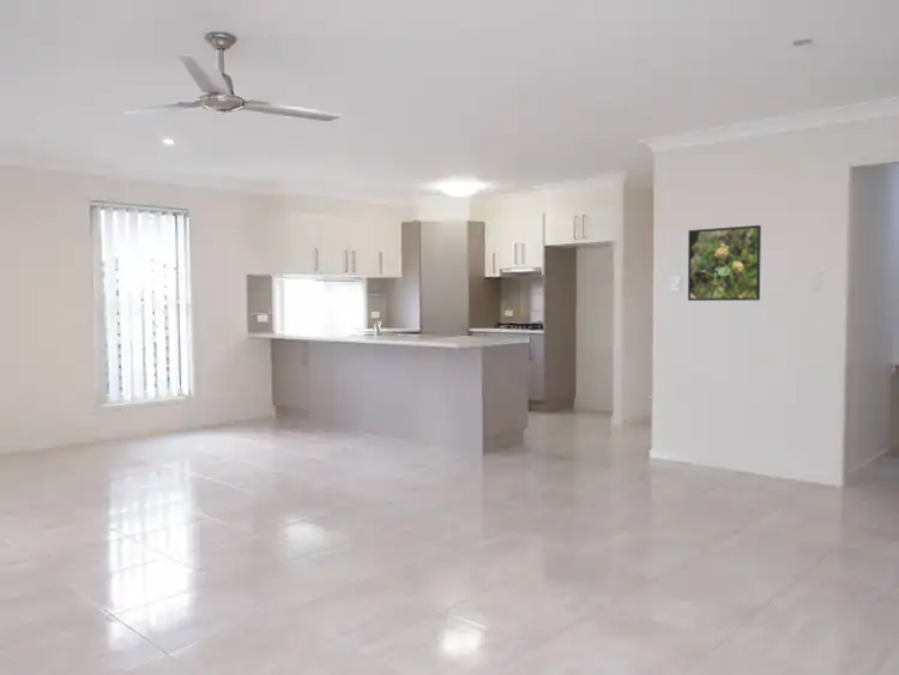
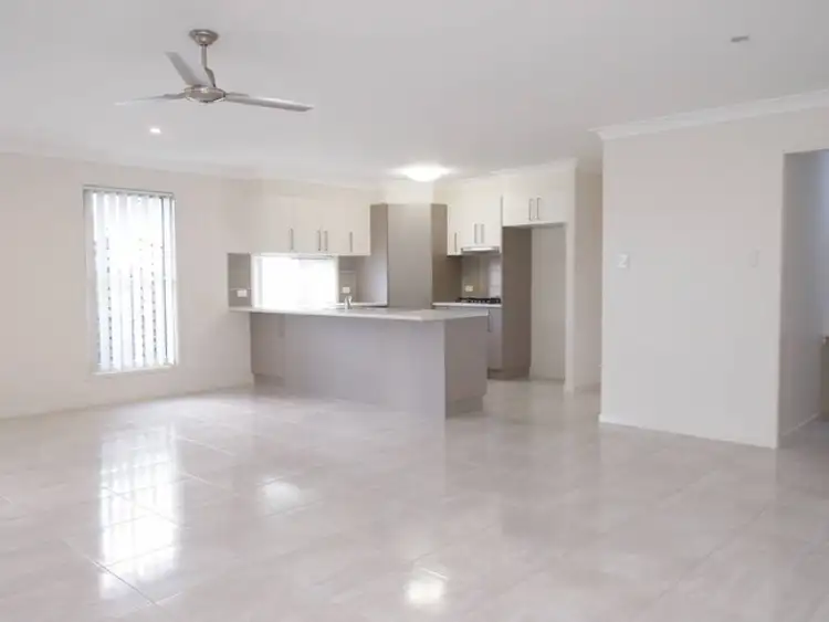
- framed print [687,224,762,302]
